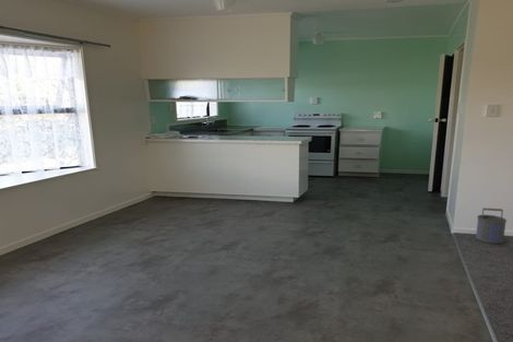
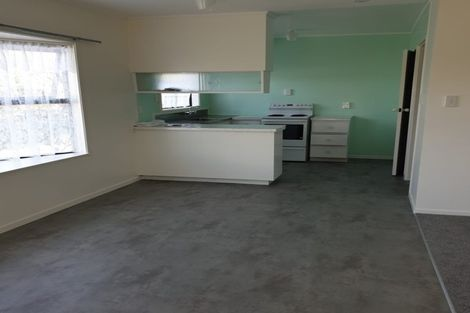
- bucket [474,207,508,245]
